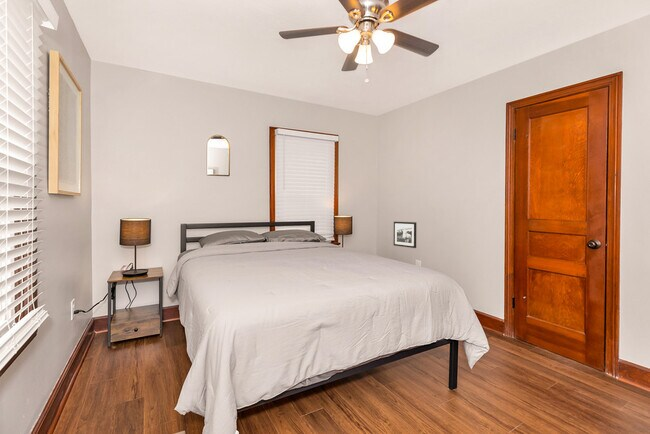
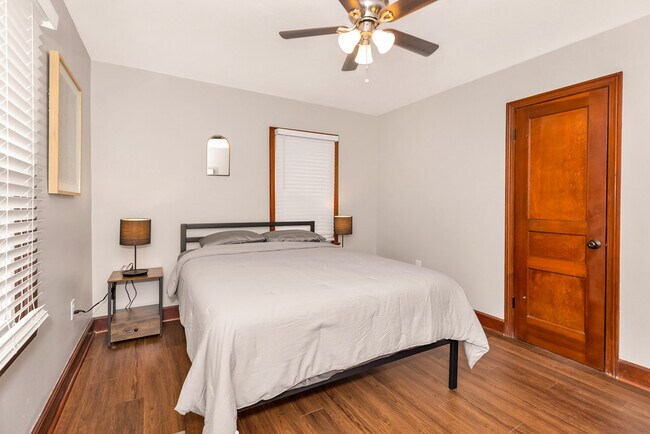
- picture frame [393,221,417,249]
